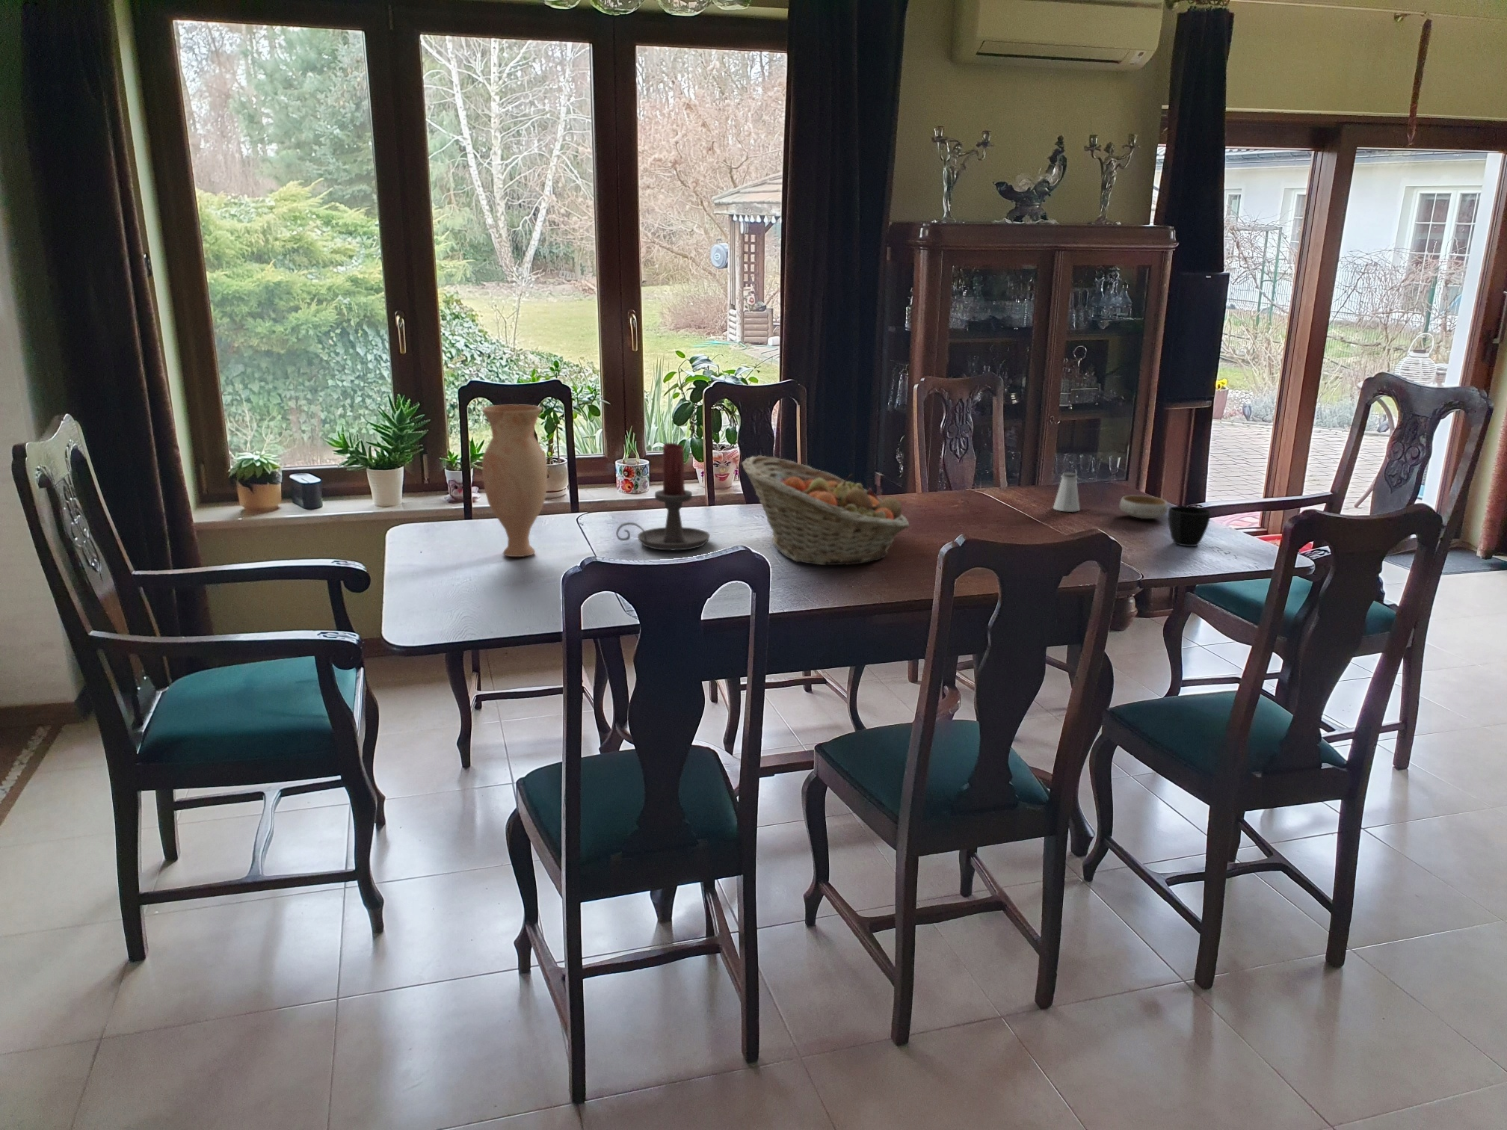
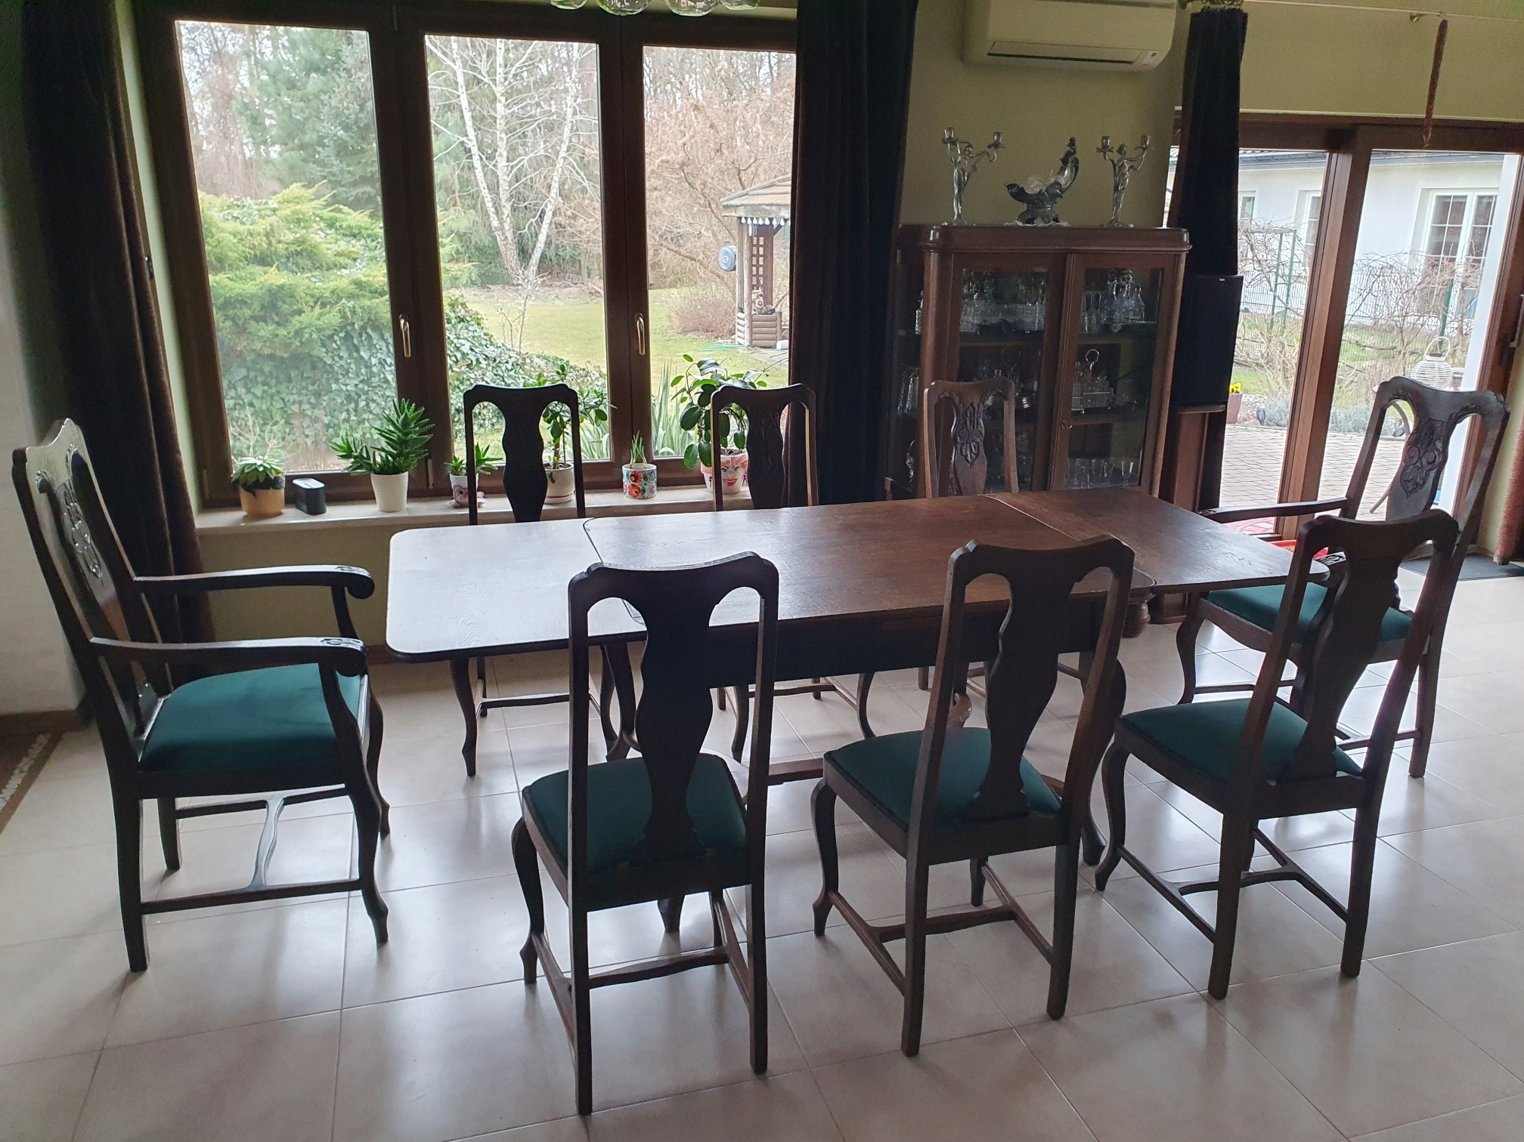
- bowl [1119,495,1169,520]
- vase [481,404,548,558]
- cup [1168,506,1212,547]
- candle holder [615,443,711,551]
- saltshaker [1053,471,1080,513]
- fruit basket [740,455,910,566]
